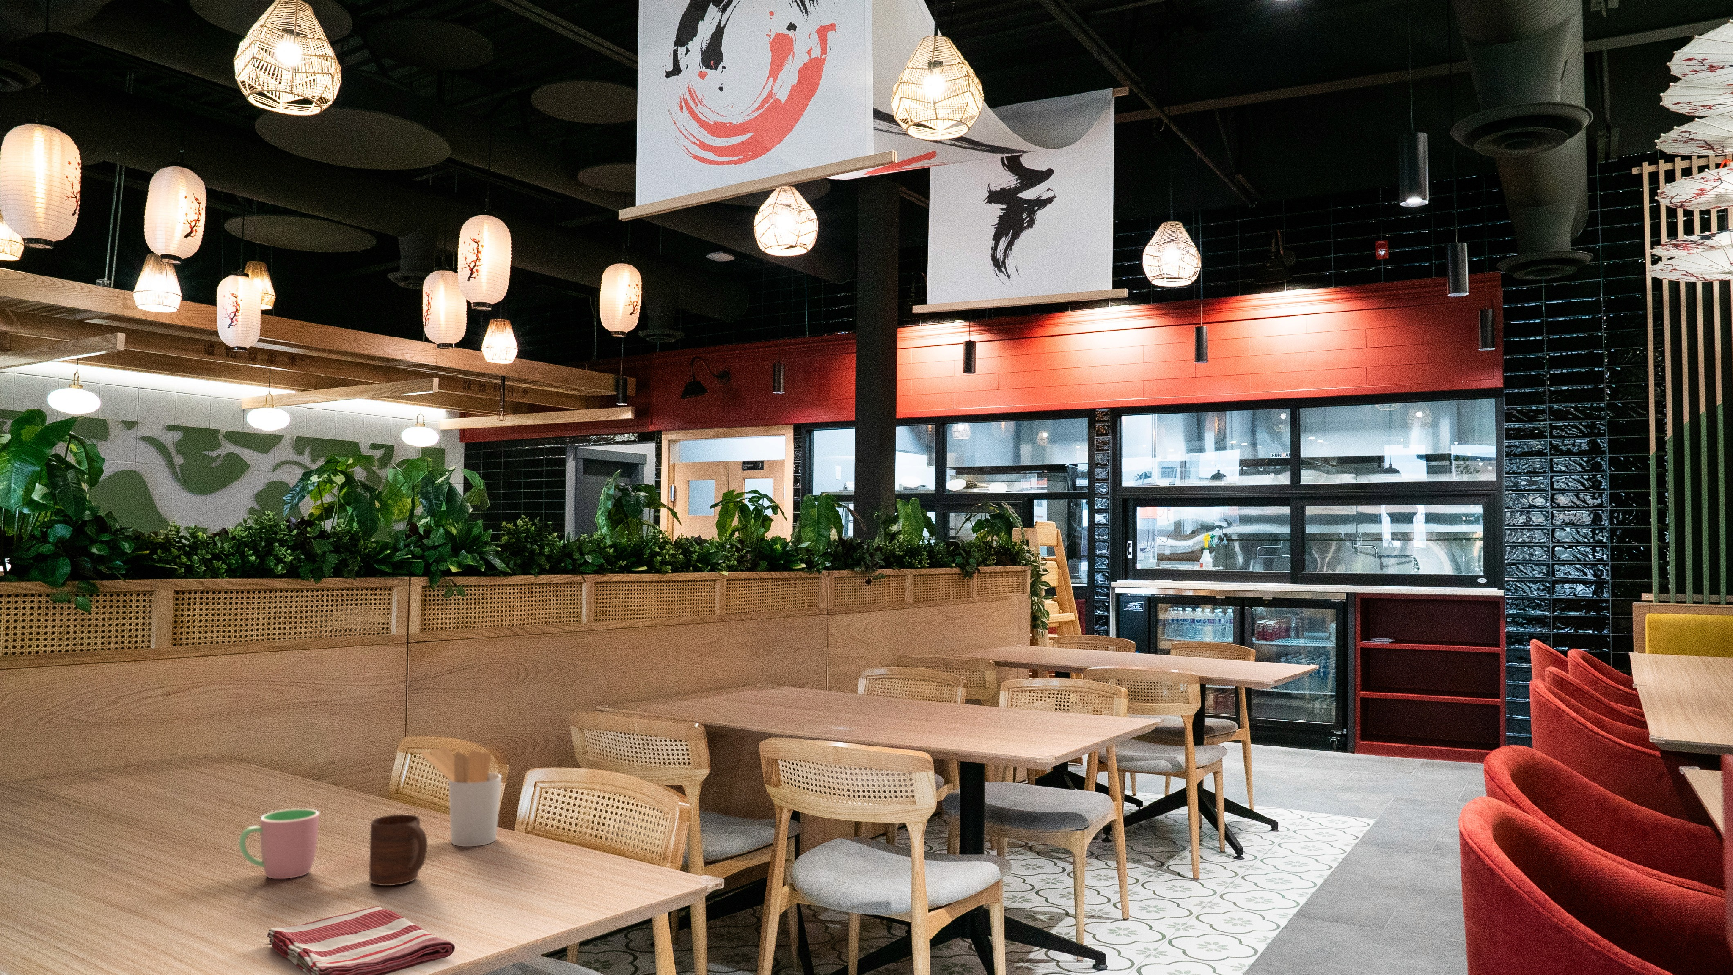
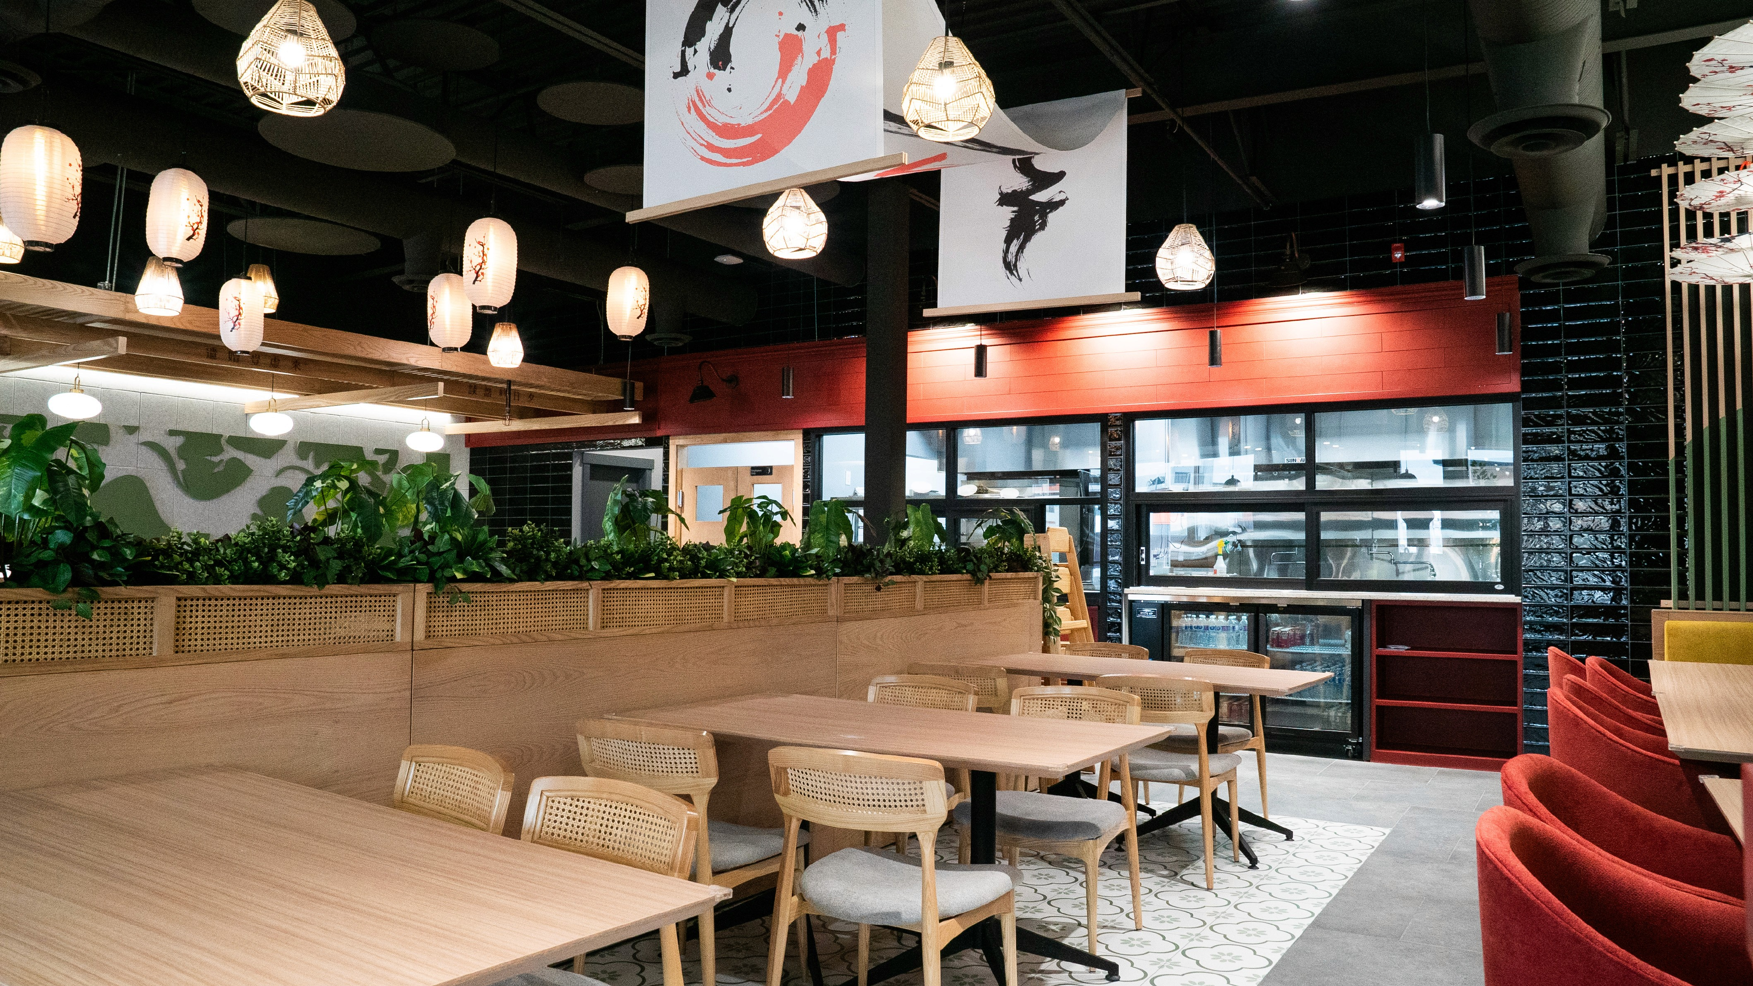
- utensil holder [421,746,502,848]
- cup [369,814,427,886]
- cup [238,808,319,880]
- dish towel [267,906,455,975]
